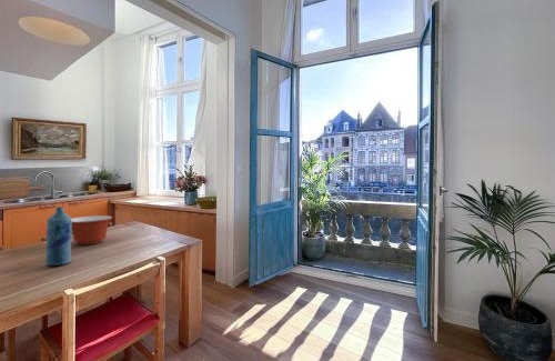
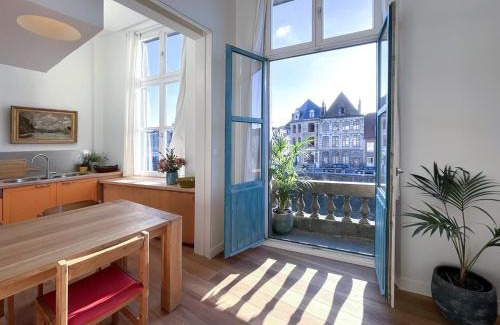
- bottle [46,205,72,267]
- mixing bowl [71,214,113,245]
